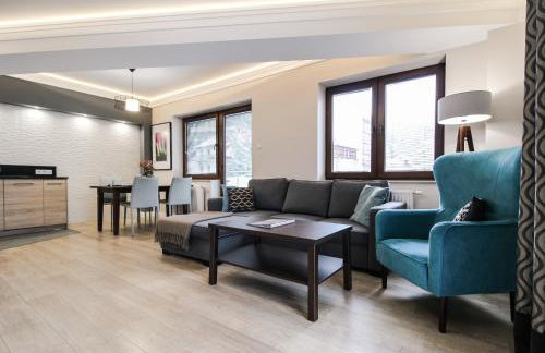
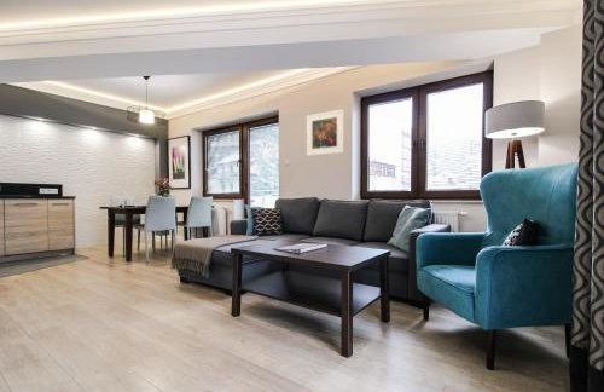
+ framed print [306,108,344,157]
